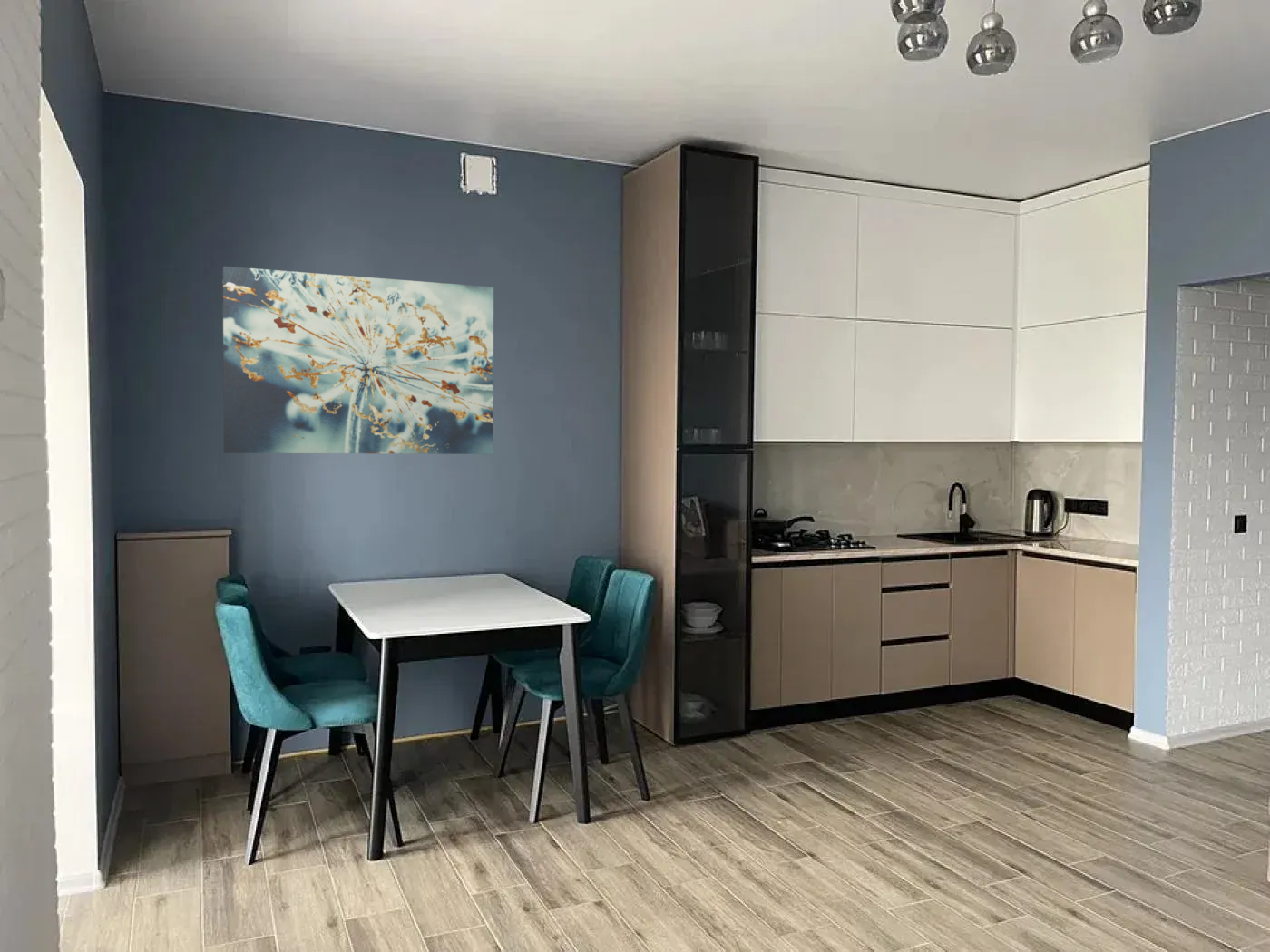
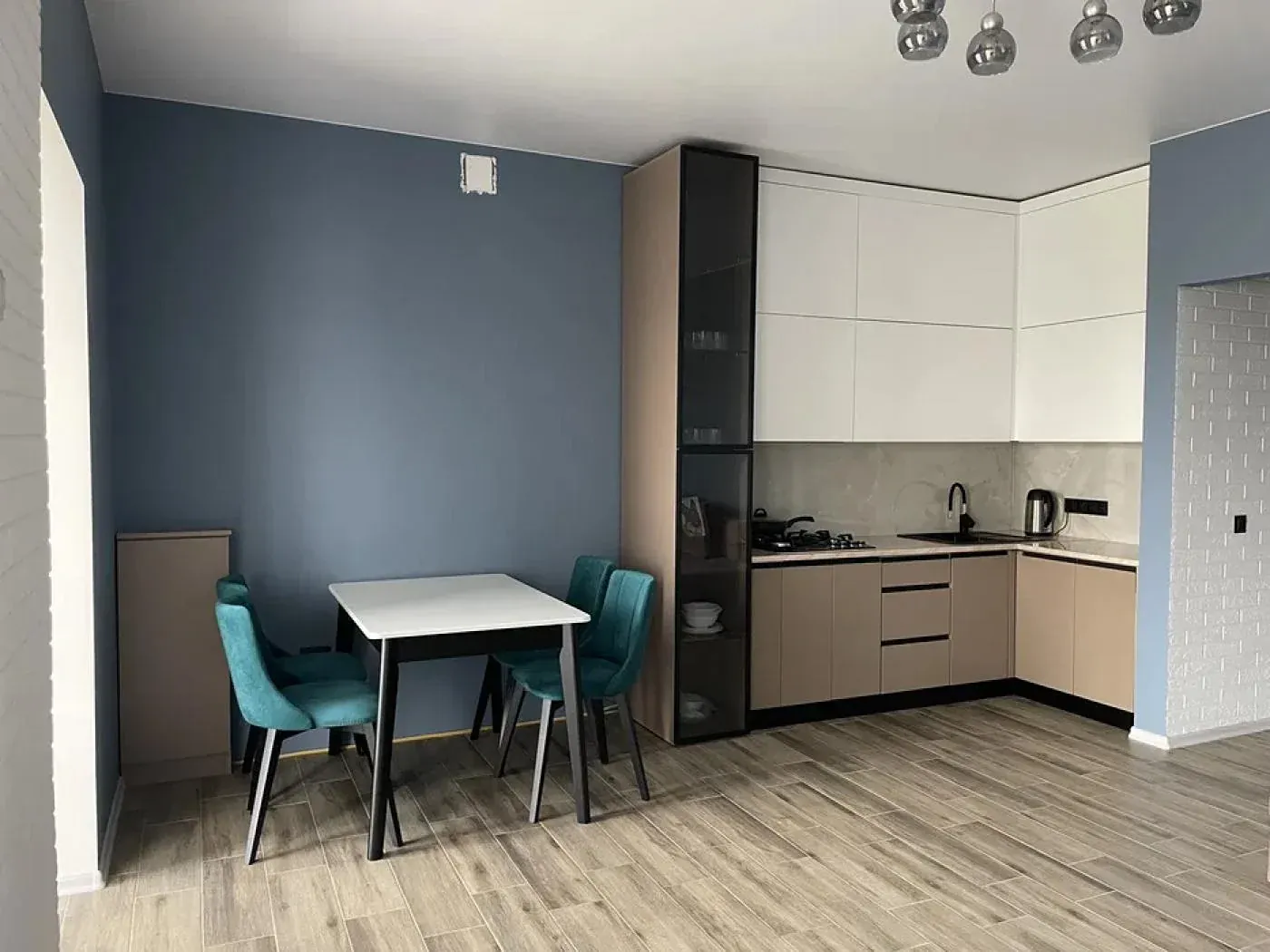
- wall art [222,266,494,455]
